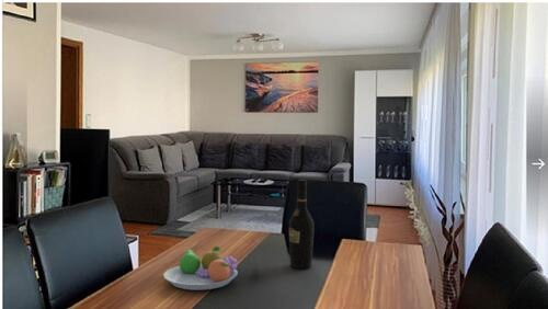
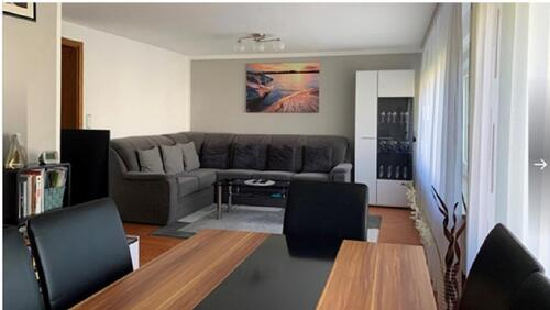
- fruit bowl [162,245,239,291]
- wine bottle [288,179,315,270]
